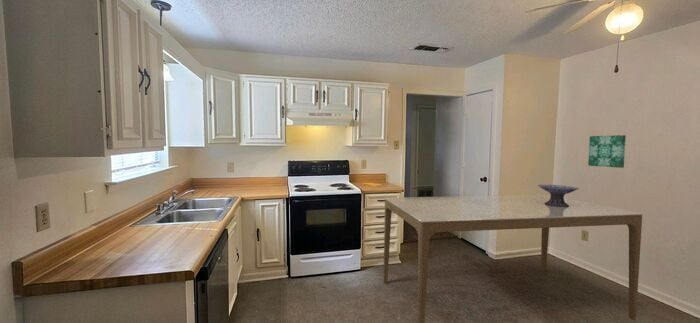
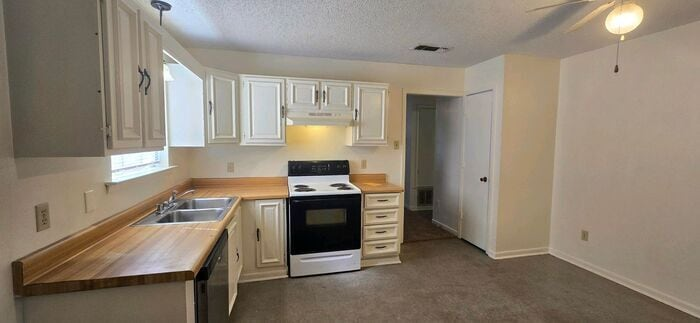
- decorative bowl [537,184,580,207]
- dining table [383,194,643,323]
- wall art [587,134,627,169]
